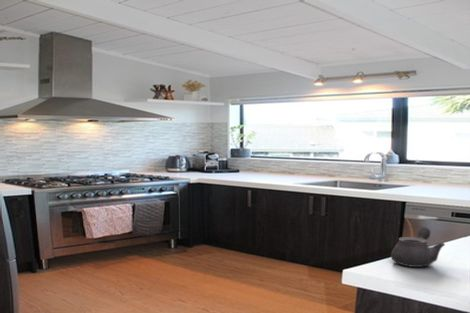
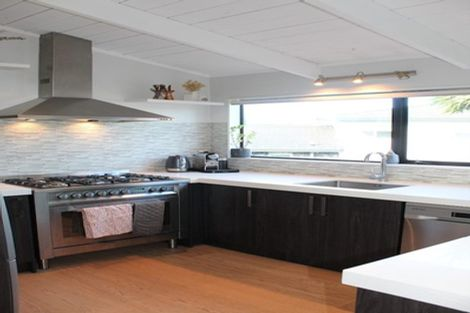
- teapot [390,226,446,268]
